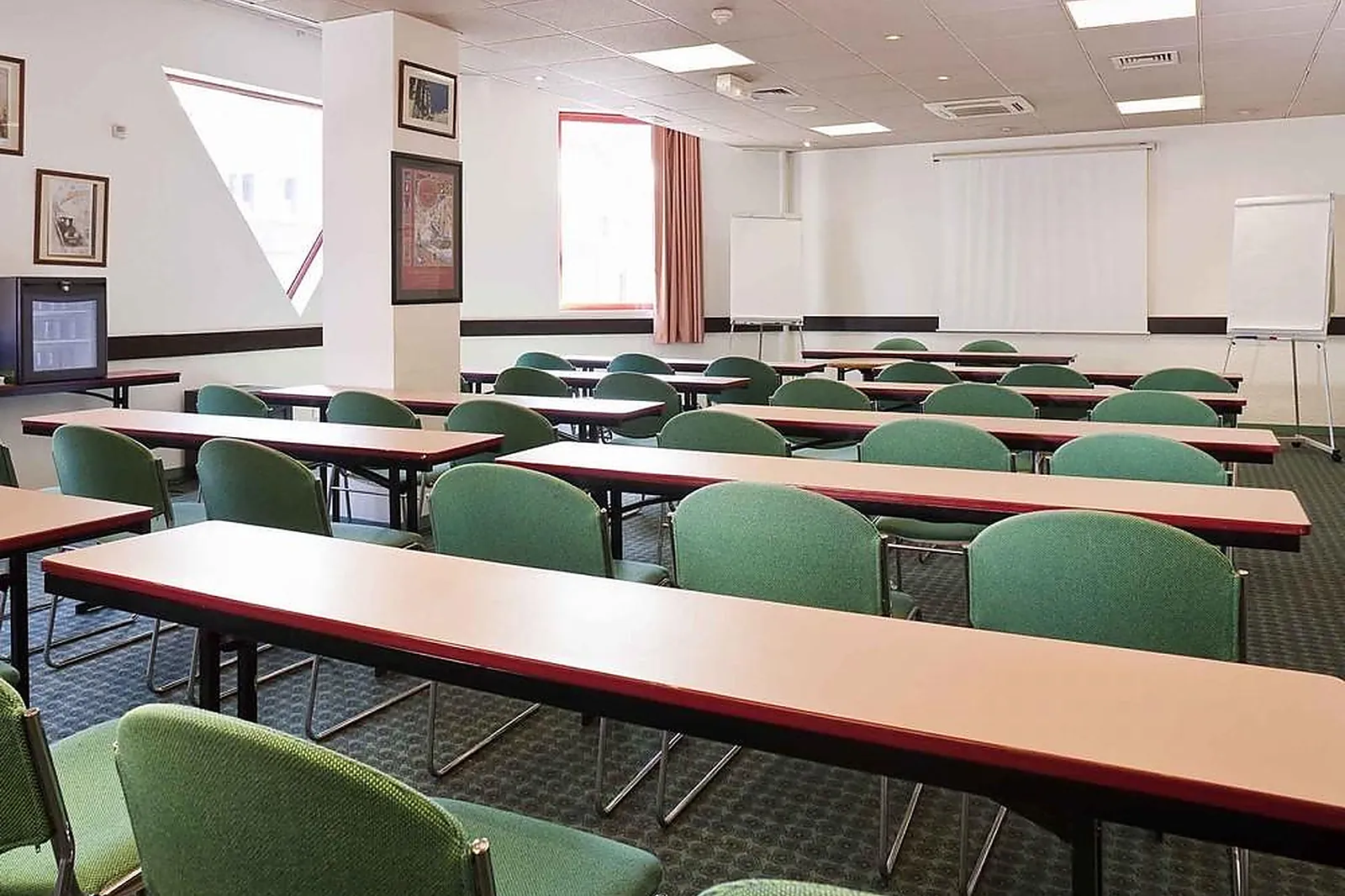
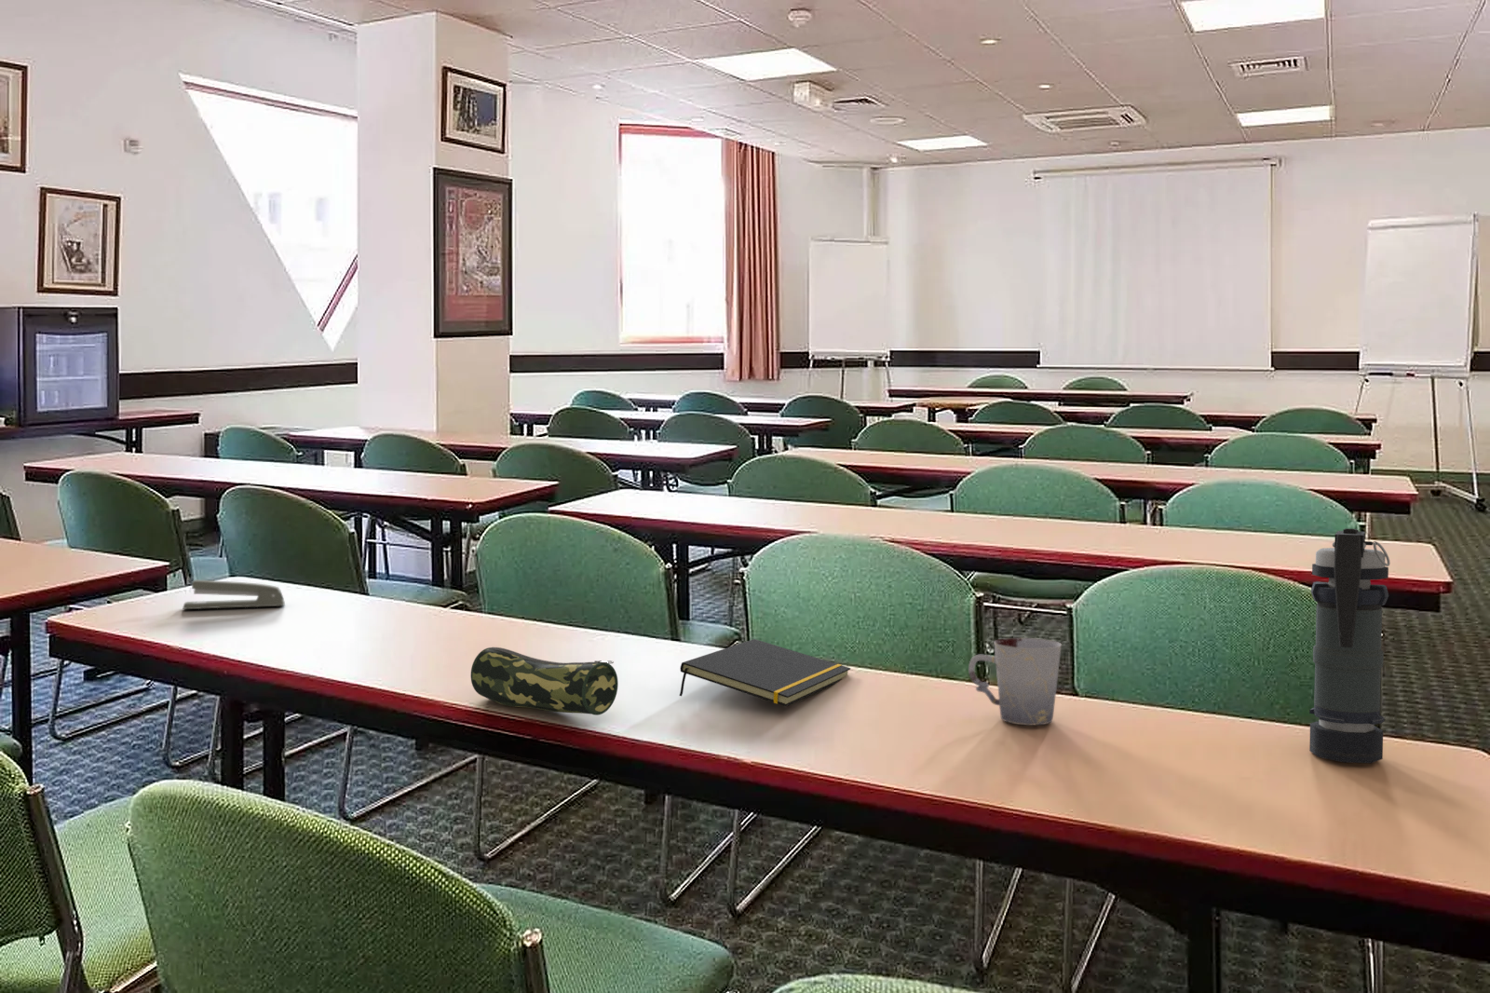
+ notepad [679,638,851,707]
+ stapler [182,580,286,611]
+ cup [967,637,1062,726]
+ pencil case [471,646,619,716]
+ smoke grenade [1308,528,1391,764]
